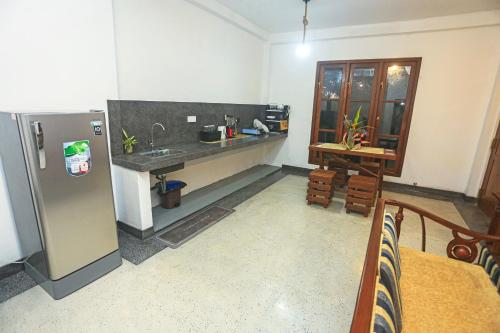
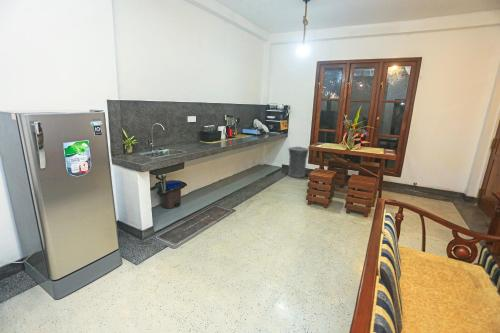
+ trash can [287,145,310,179]
